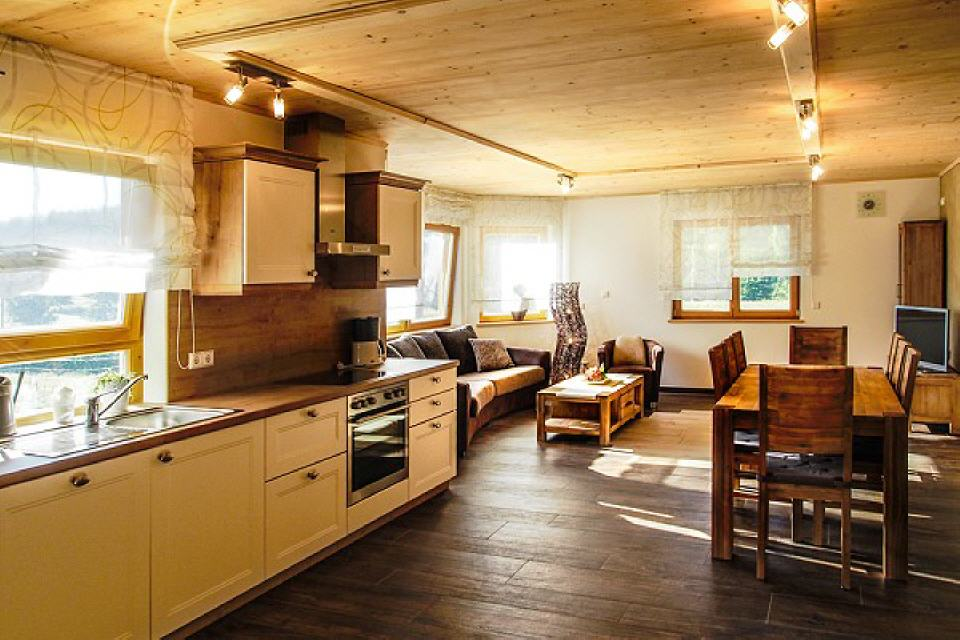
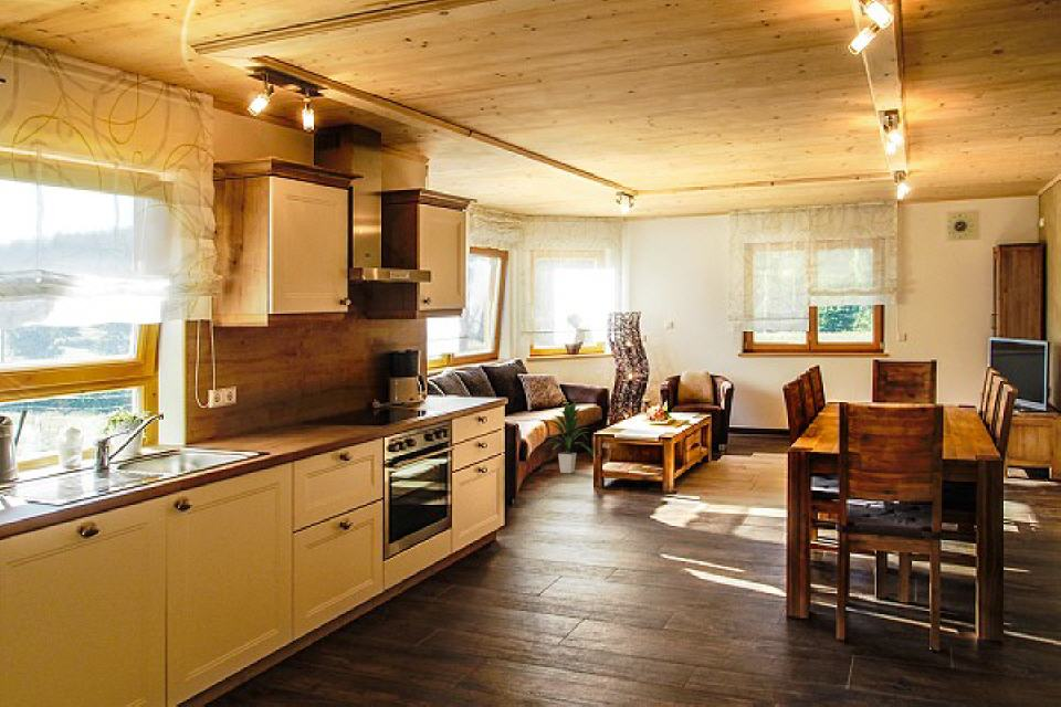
+ indoor plant [543,400,595,474]
